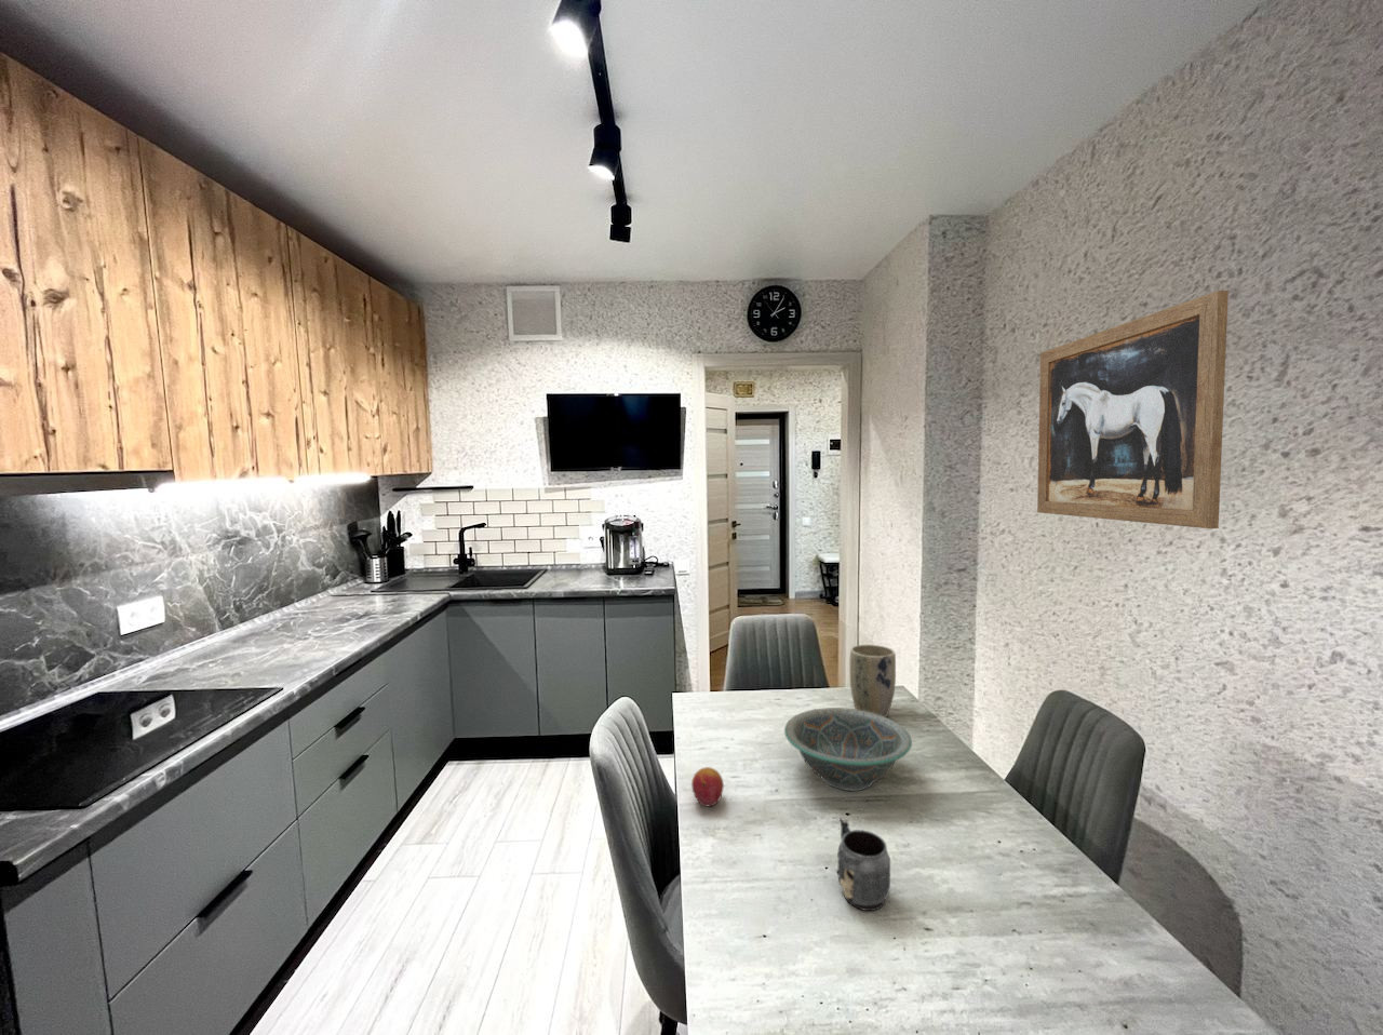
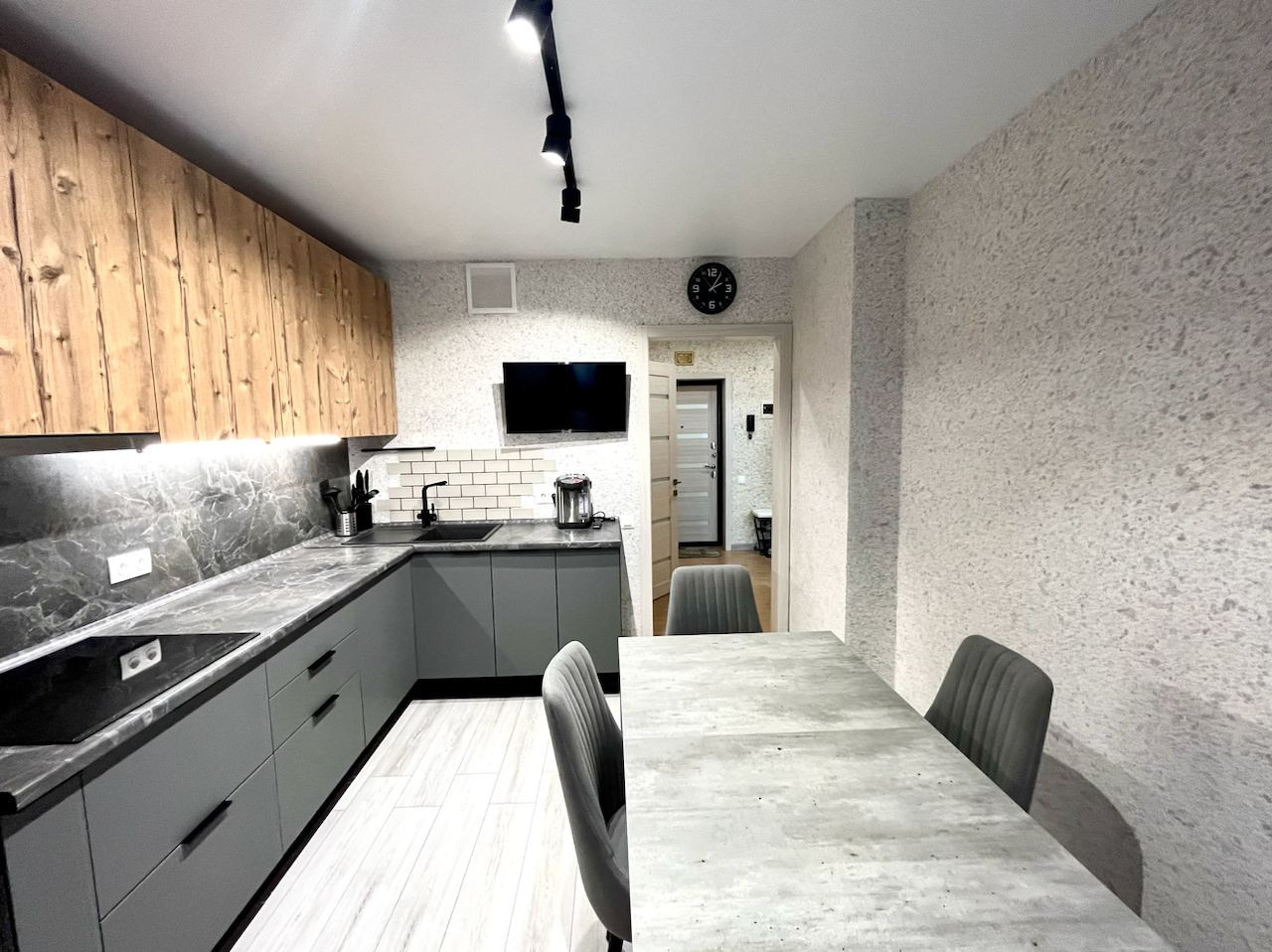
- decorative bowl [783,707,913,791]
- wall art [1036,289,1230,529]
- plant pot [849,644,897,718]
- mug [836,818,892,912]
- fruit [690,766,725,807]
